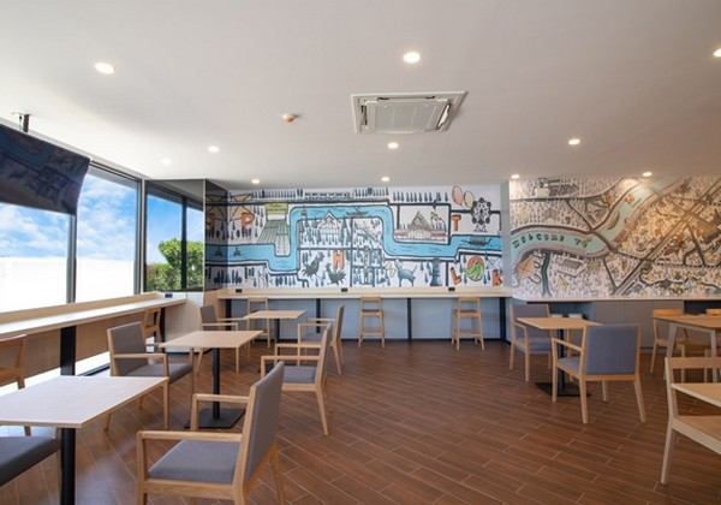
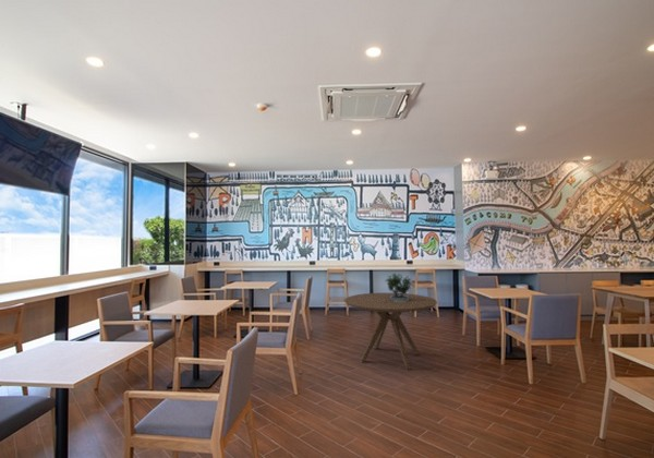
+ dining table [343,292,438,371]
+ potted plant [384,272,412,302]
